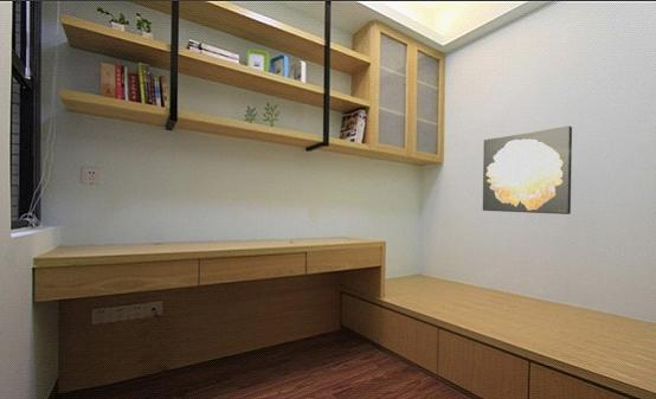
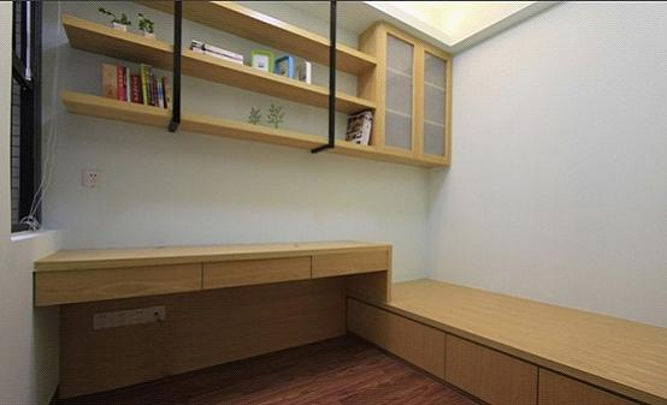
- wall art [482,126,573,215]
